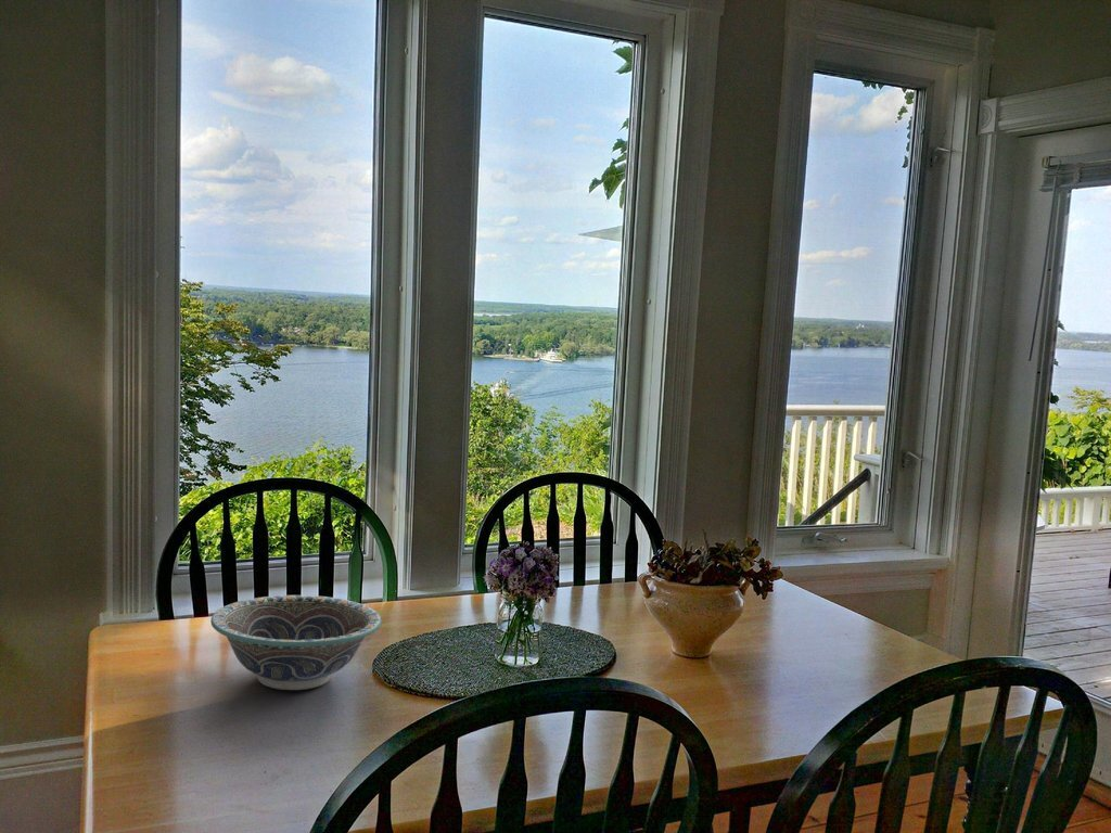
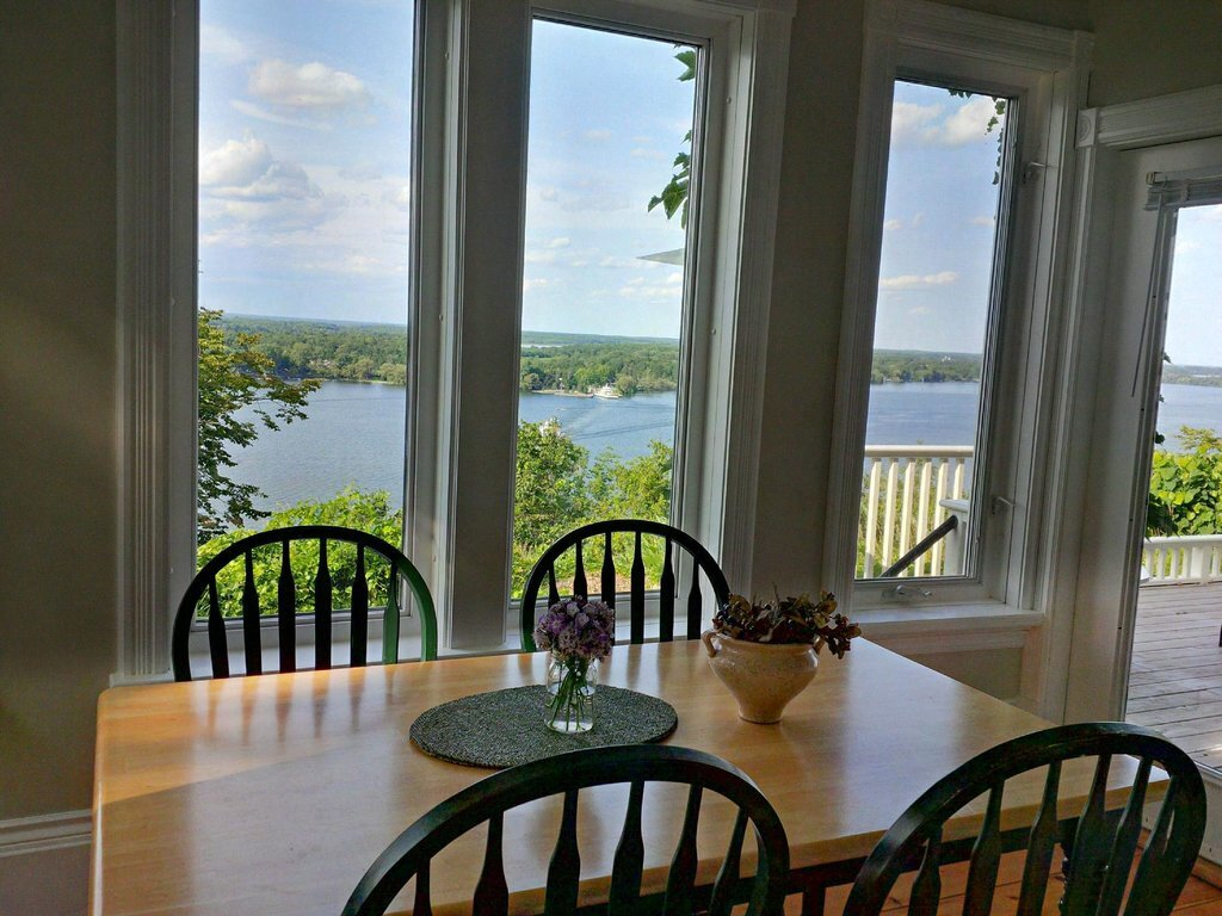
- decorative bowl [209,594,382,691]
